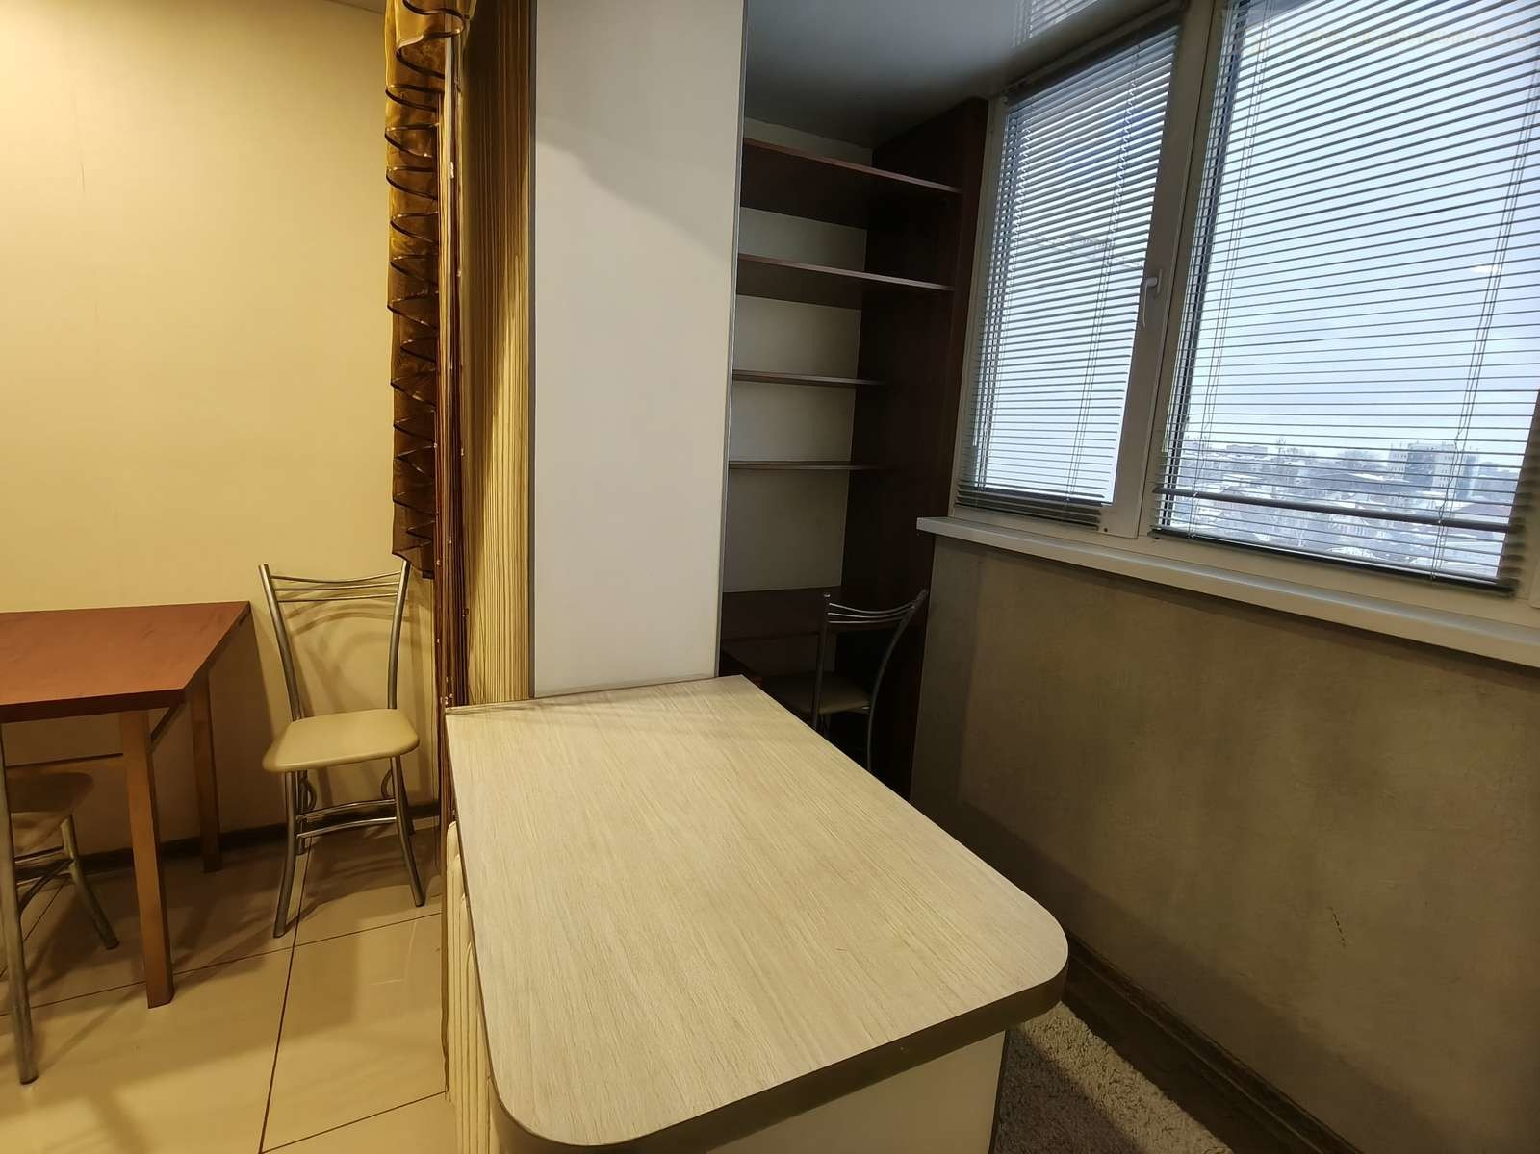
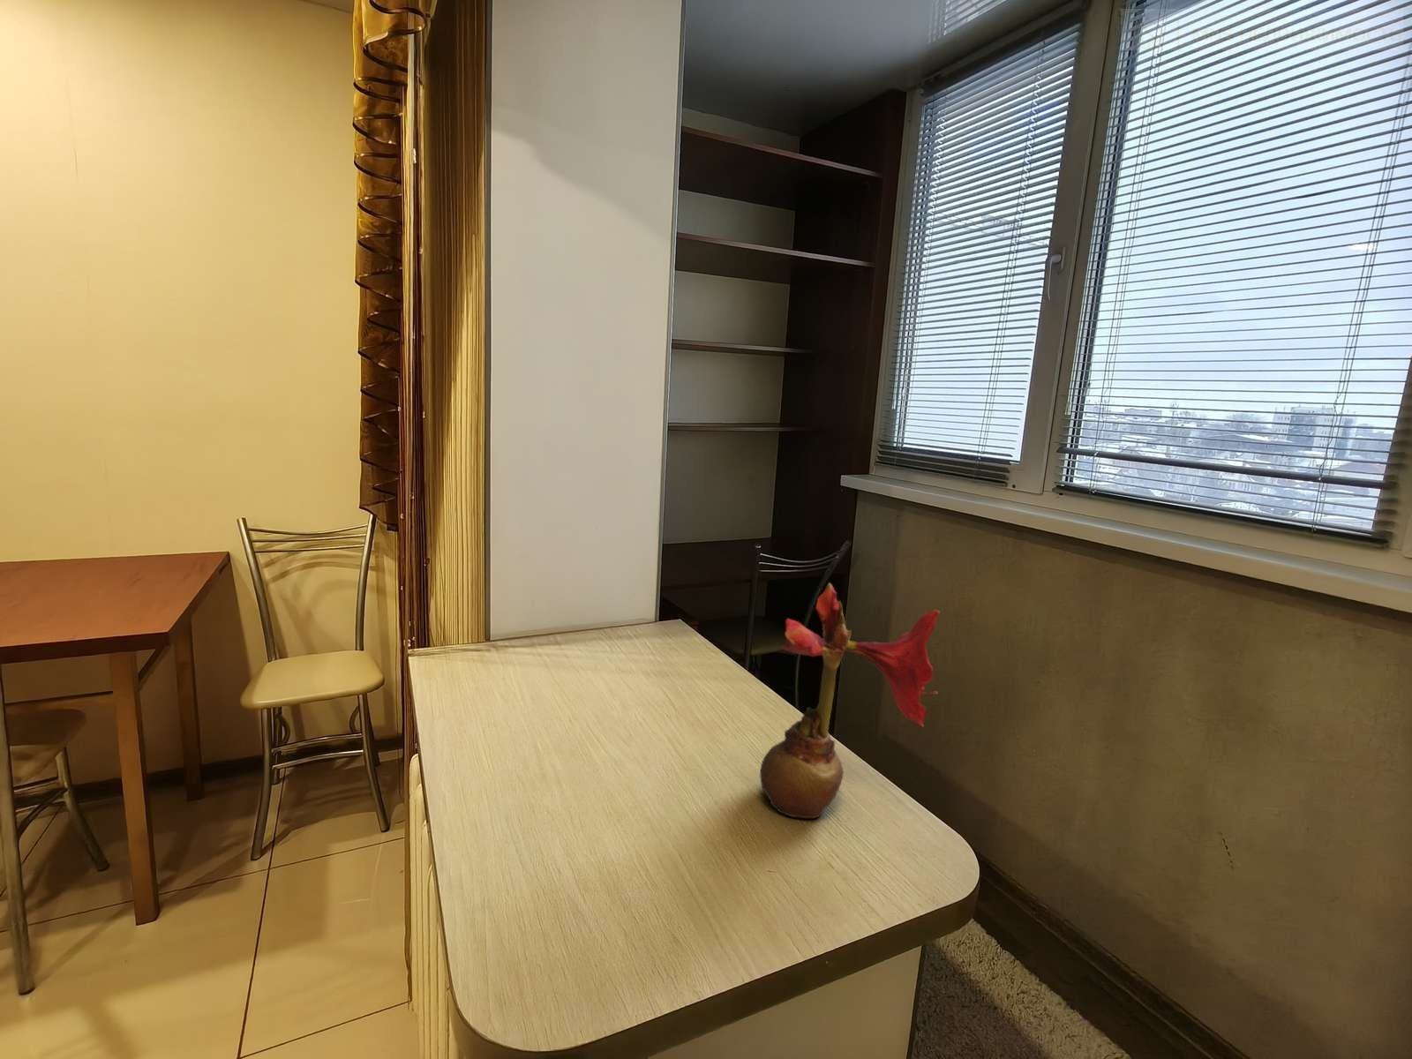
+ flower [759,582,941,819]
